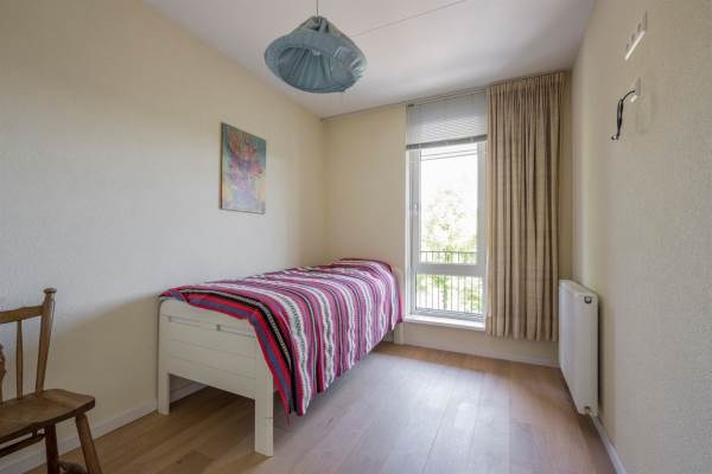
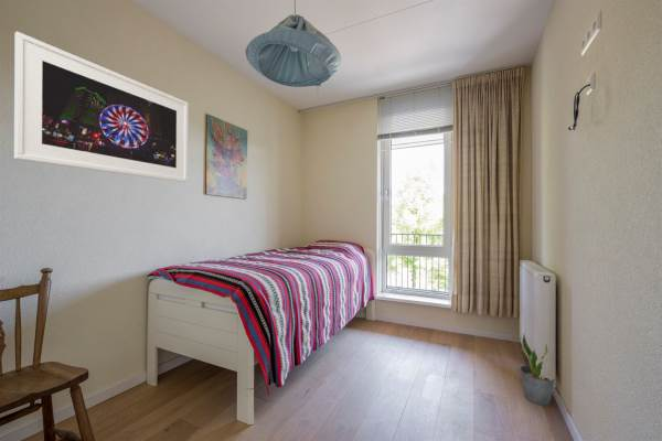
+ potted plant [520,333,557,407]
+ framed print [13,31,190,183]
